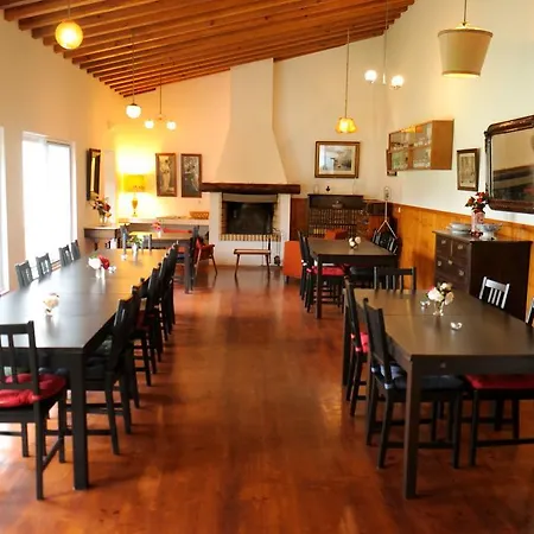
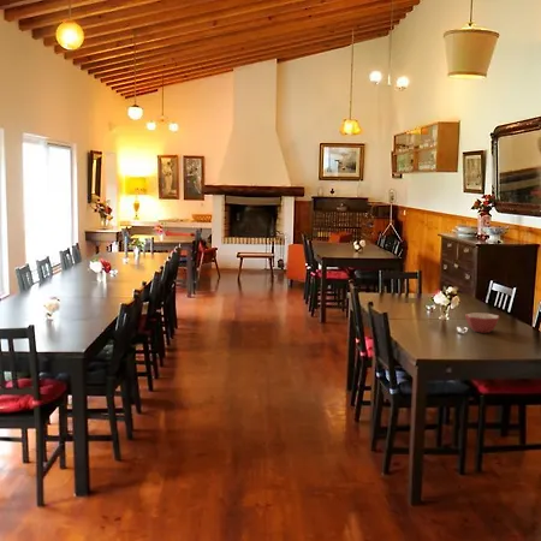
+ bowl [464,311,500,334]
